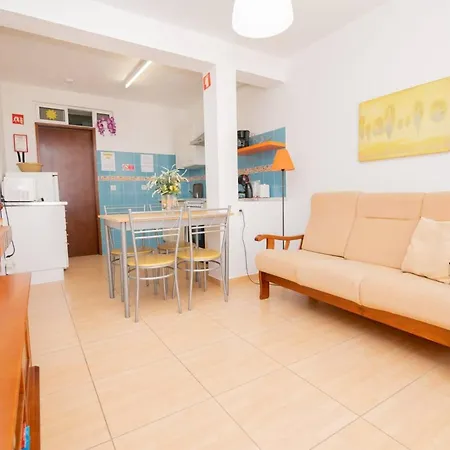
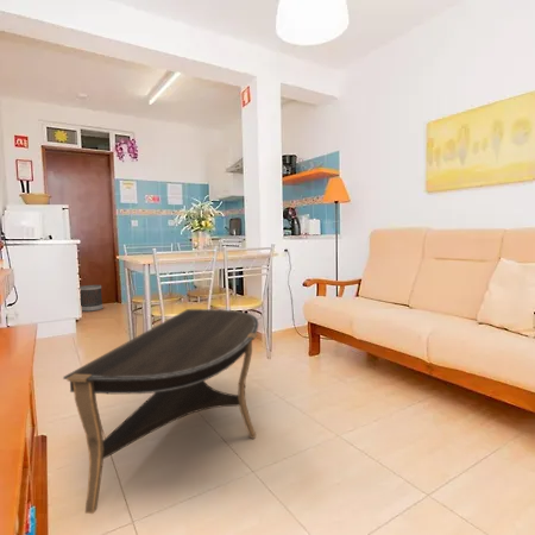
+ coffee table [62,308,259,515]
+ wastebasket [78,284,103,313]
